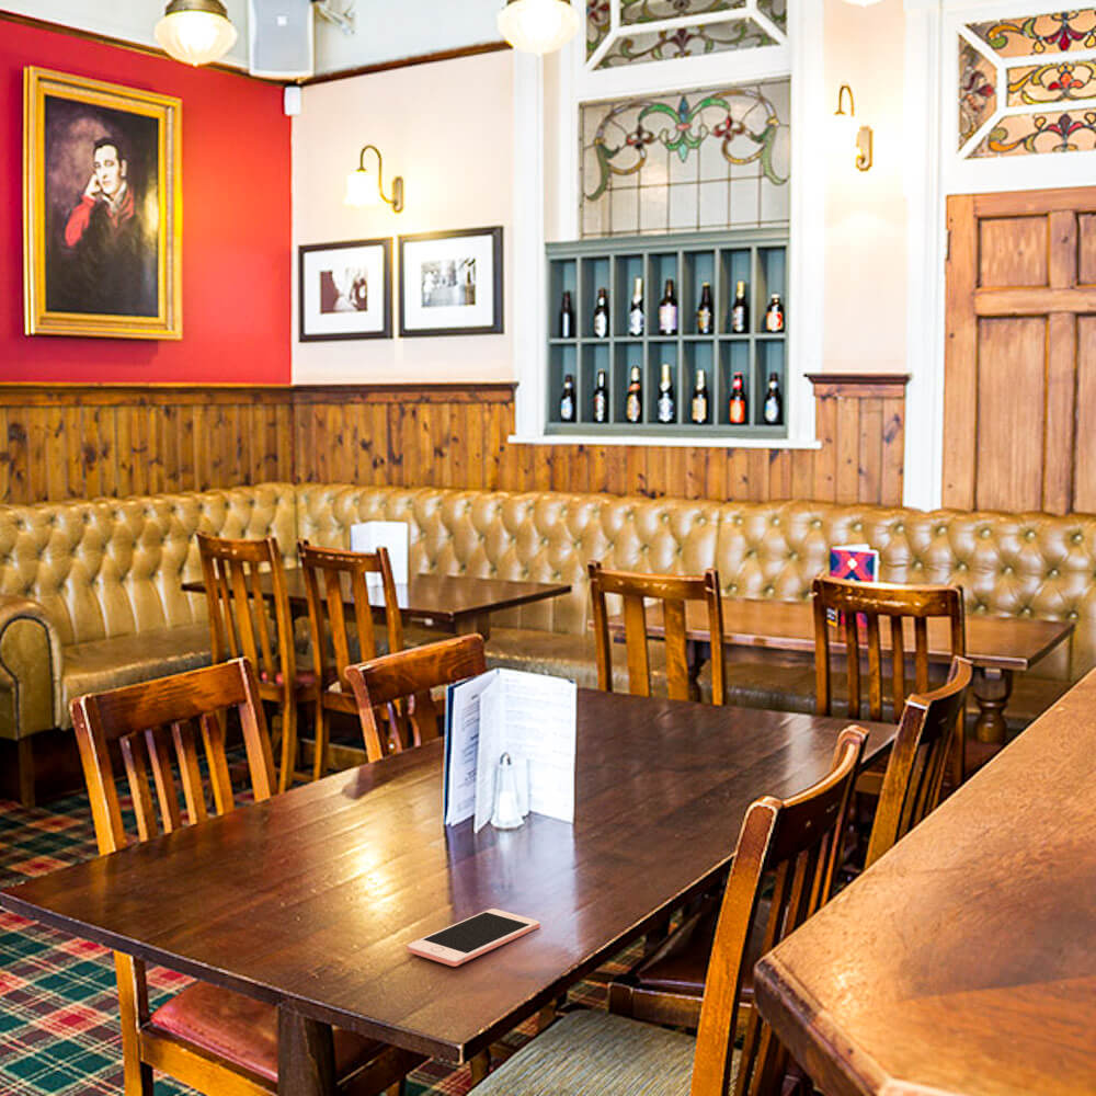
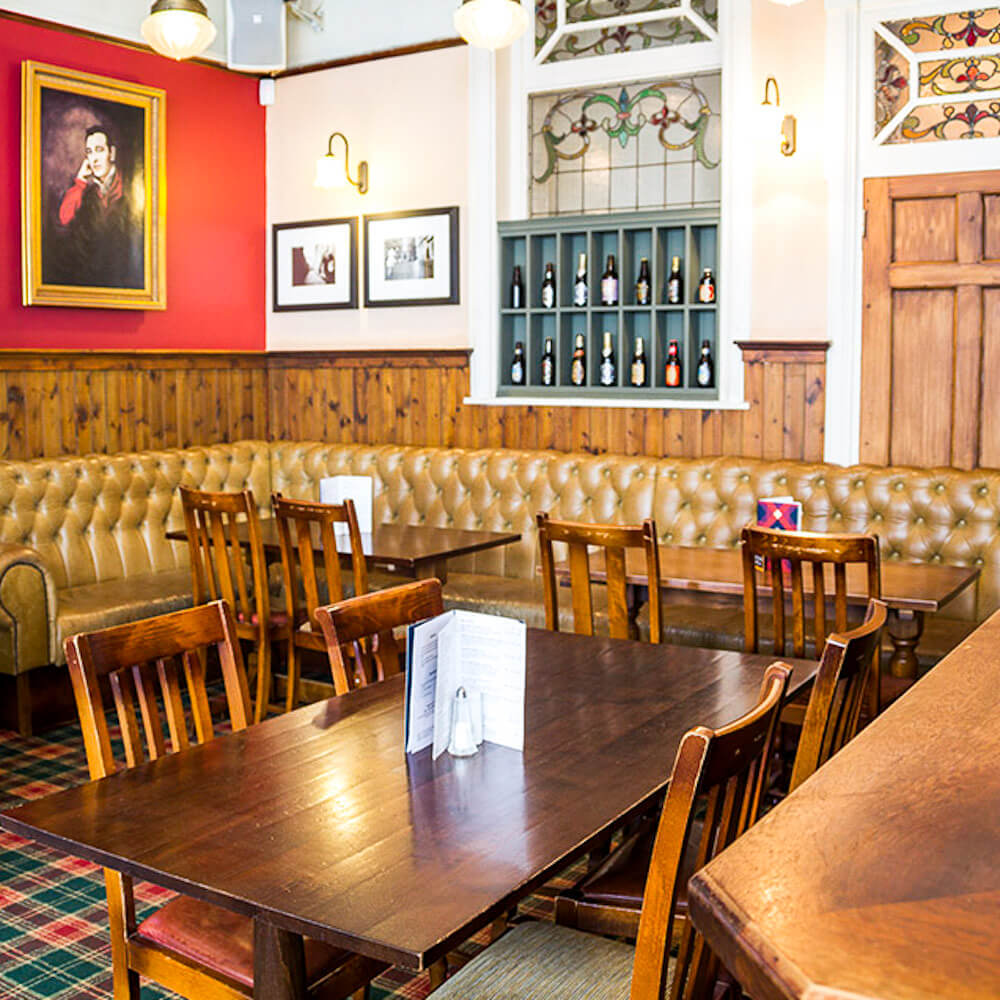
- cell phone [407,907,540,968]
